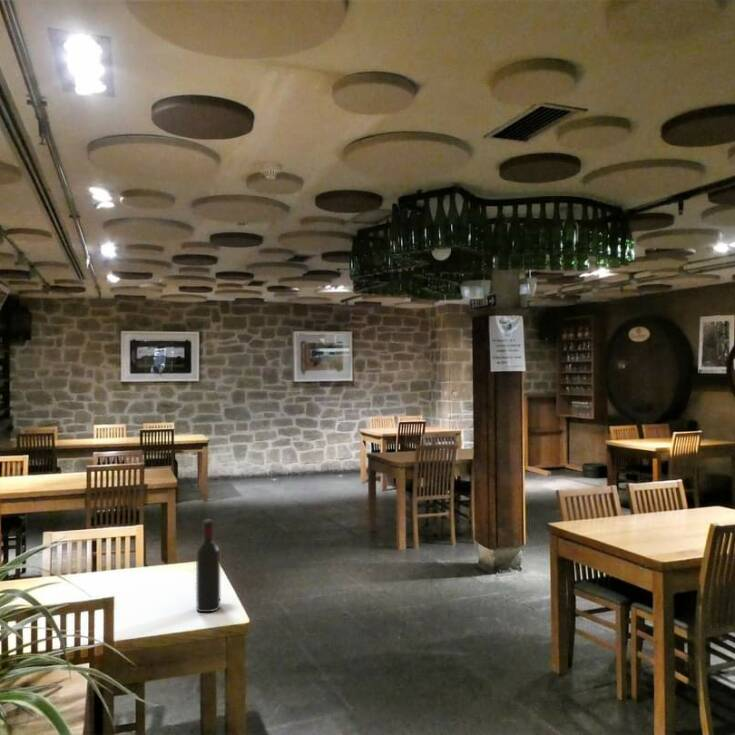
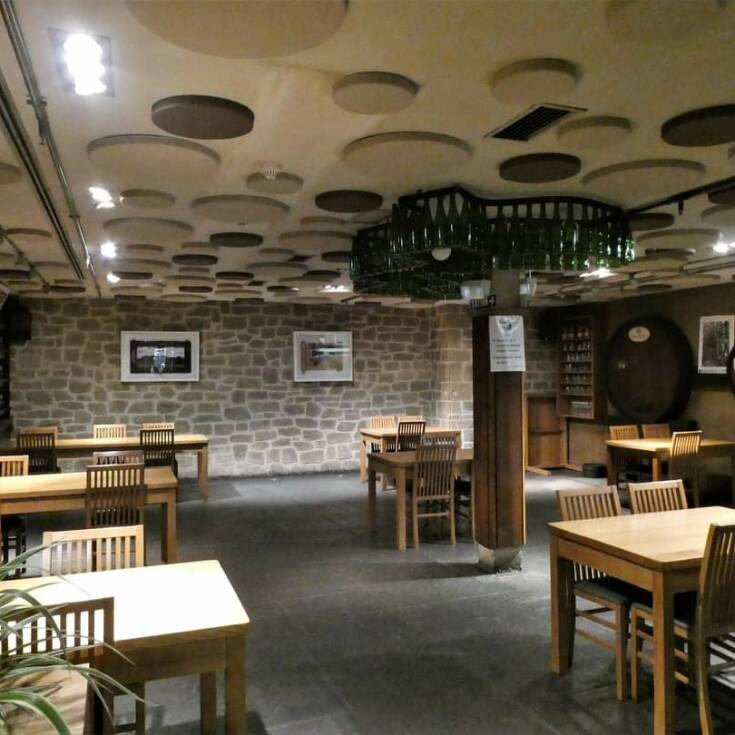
- wine bottle [195,519,221,613]
